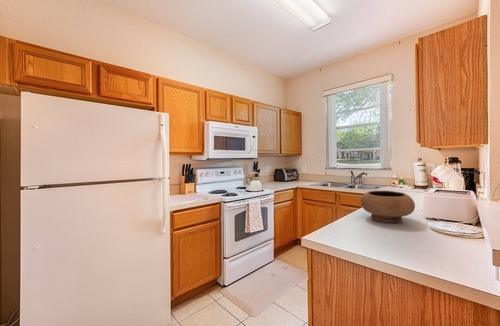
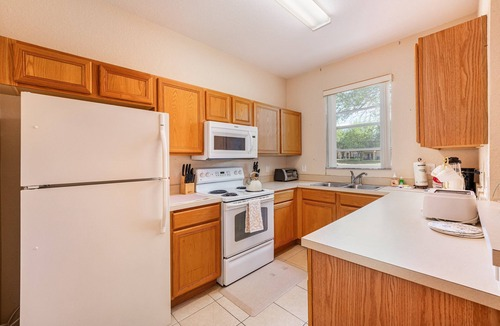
- bowl [360,190,416,224]
